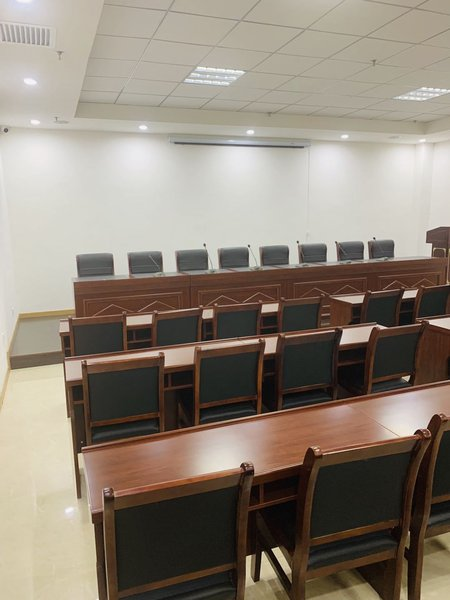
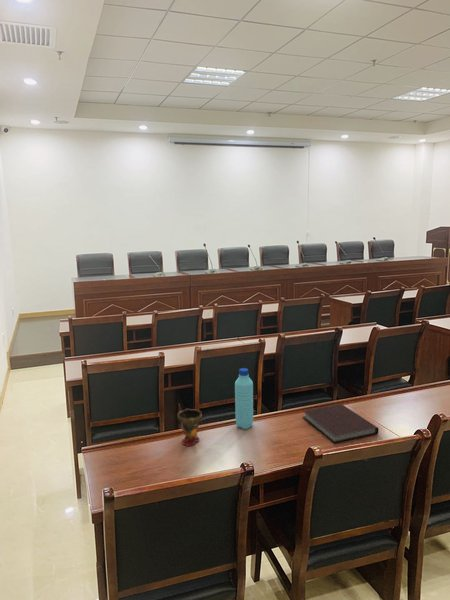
+ water bottle [234,367,254,430]
+ notebook [302,403,380,444]
+ cup [176,407,203,447]
